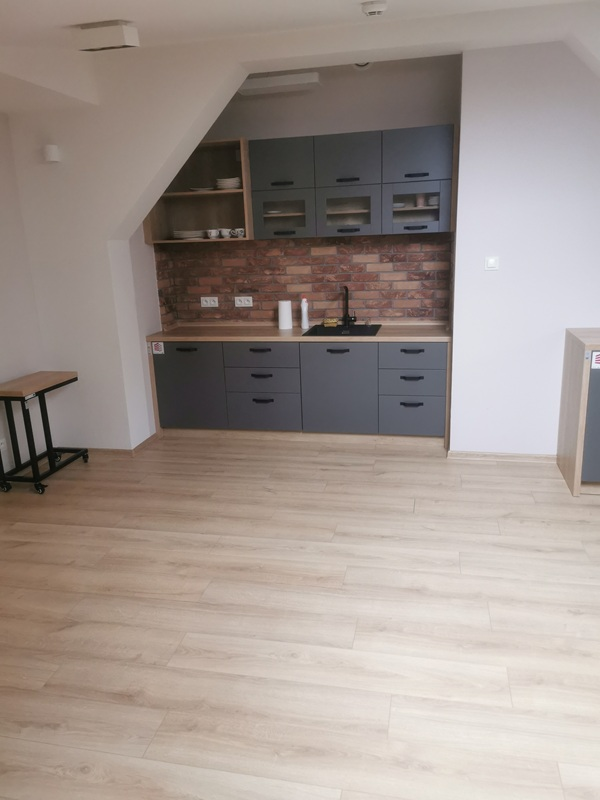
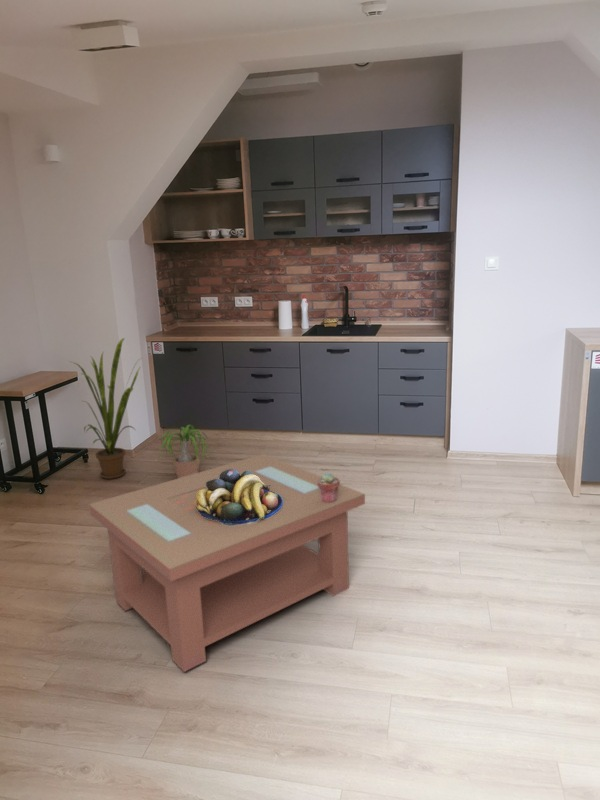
+ coffee table [88,453,366,673]
+ potted plant [156,424,214,479]
+ house plant [68,337,142,480]
+ potted succulent [317,472,341,502]
+ fruit bowl [195,469,283,526]
